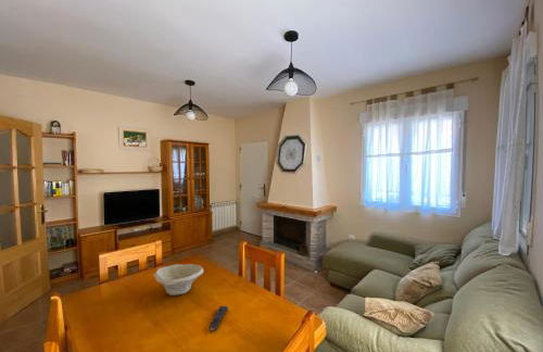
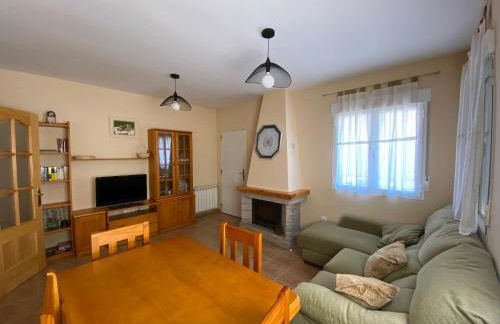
- bowl [153,263,204,297]
- remote control [209,305,229,331]
